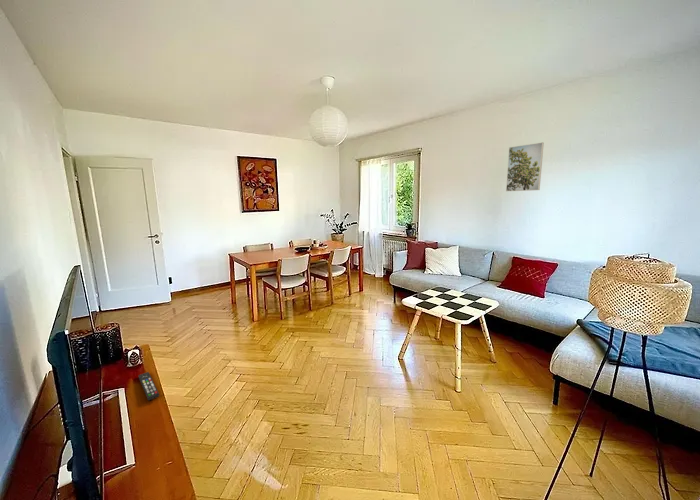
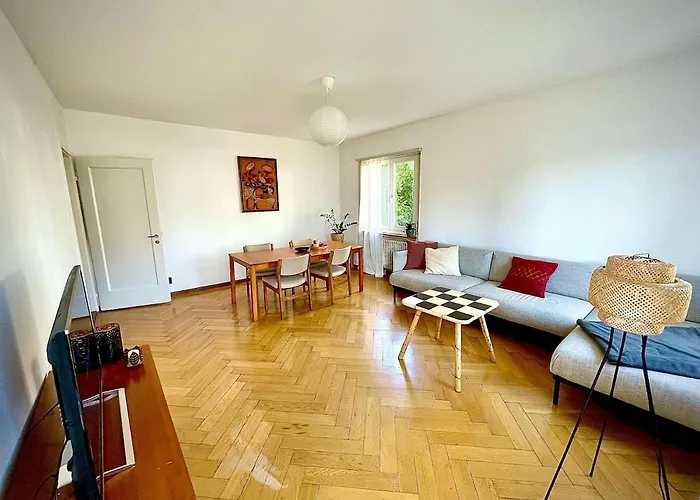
- remote control [137,371,160,401]
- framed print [505,141,545,192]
